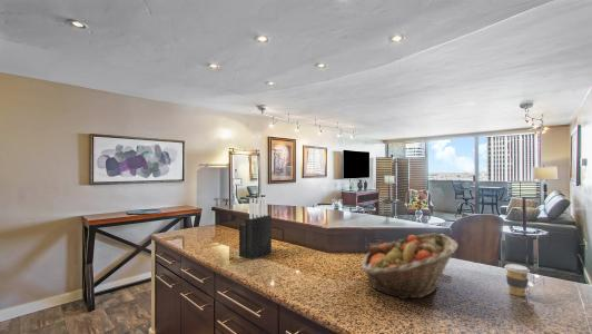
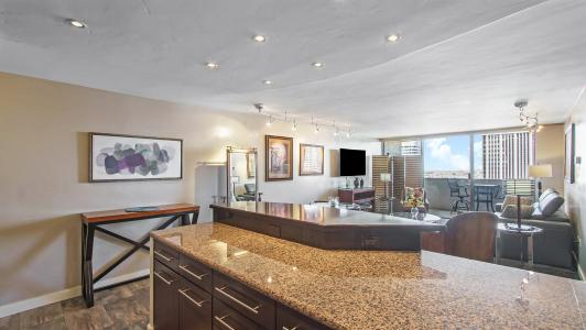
- coffee cup [503,263,531,297]
- fruit basket [361,233,460,301]
- knife block [238,196,273,261]
